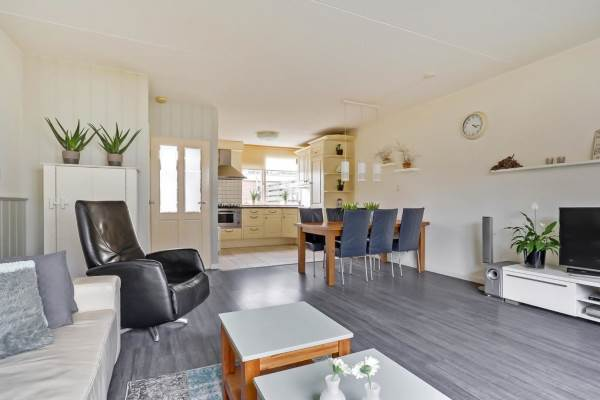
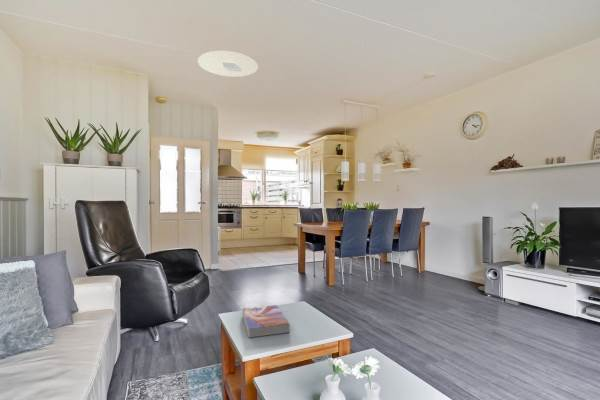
+ textbook [242,304,291,339]
+ ceiling light [197,50,259,78]
